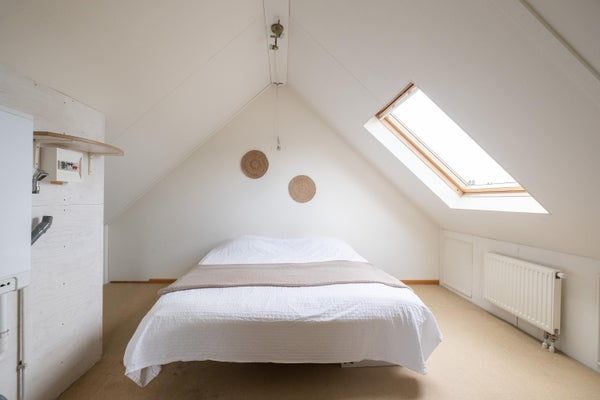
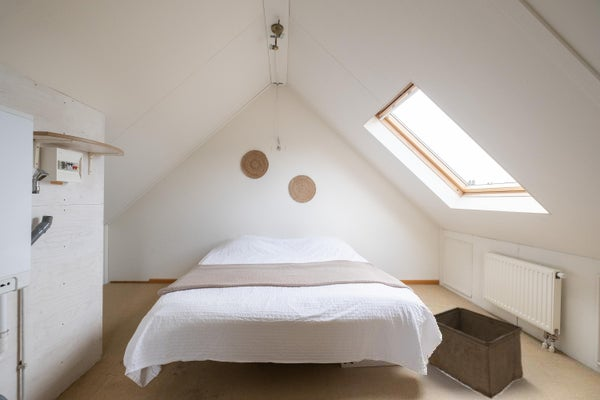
+ storage bin [427,306,524,400]
